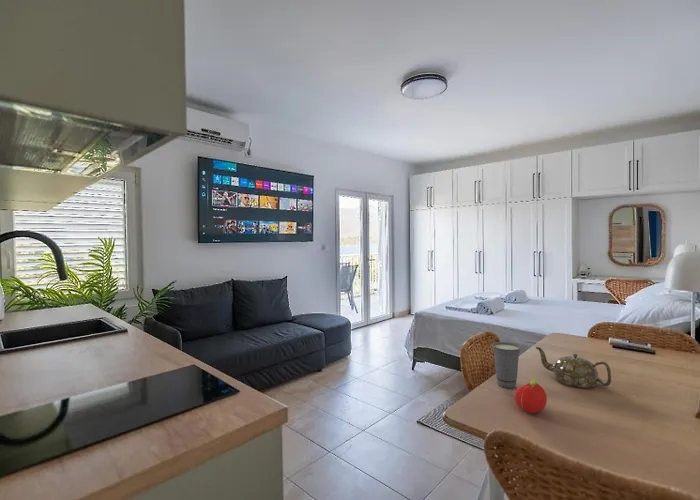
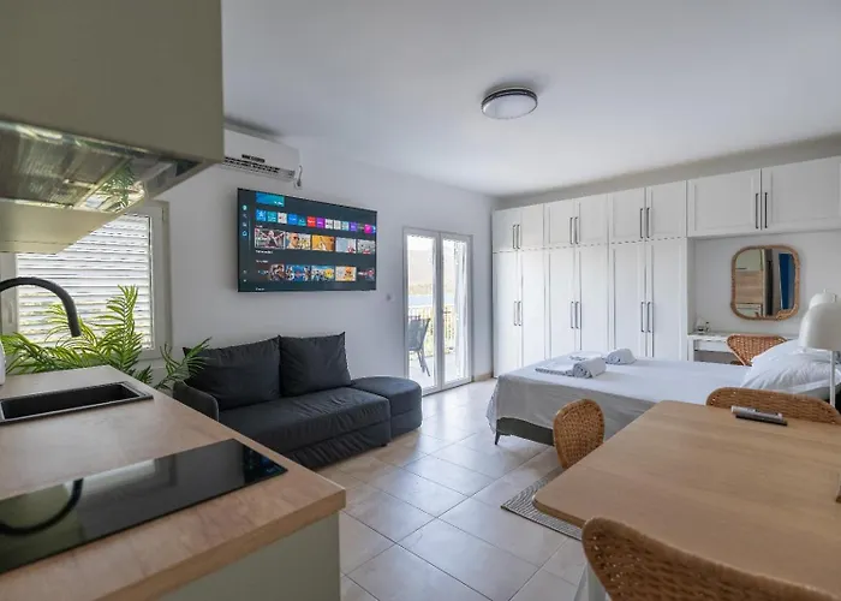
- fruit [513,379,548,414]
- teapot [535,346,612,389]
- cup [490,341,523,389]
